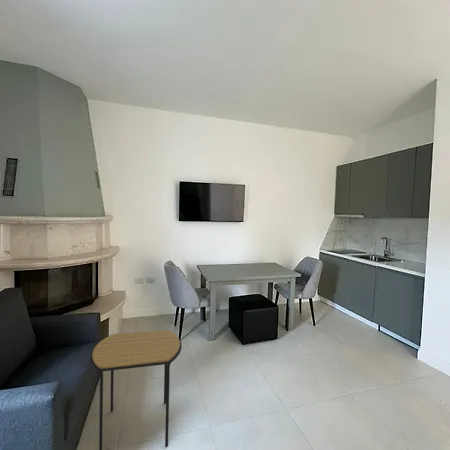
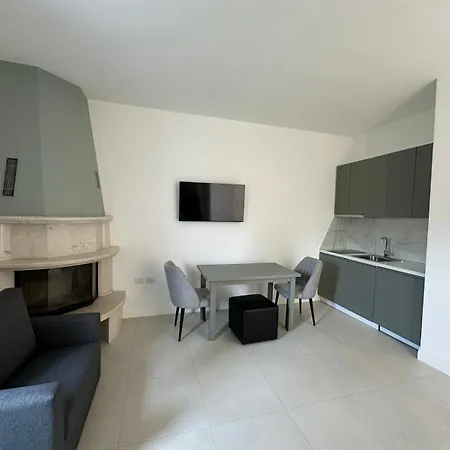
- side table [89,329,182,450]
